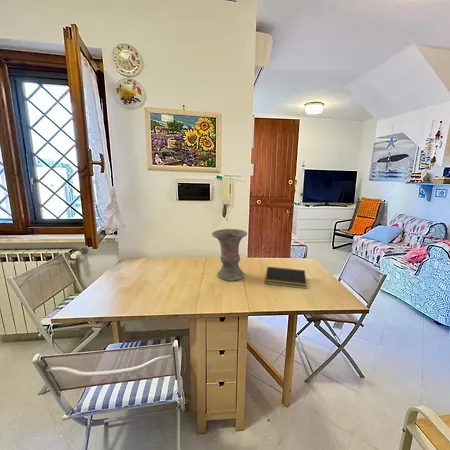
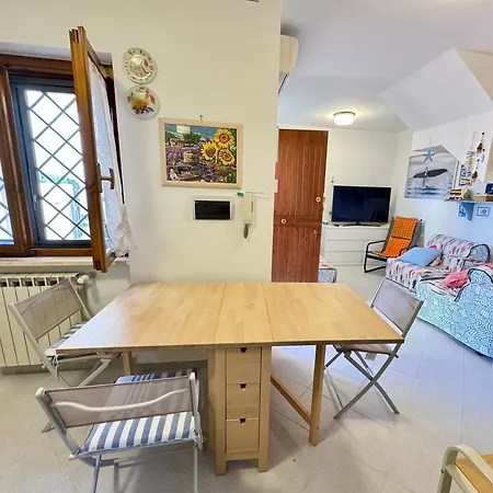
- notepad [265,266,308,290]
- vase [211,228,248,282]
